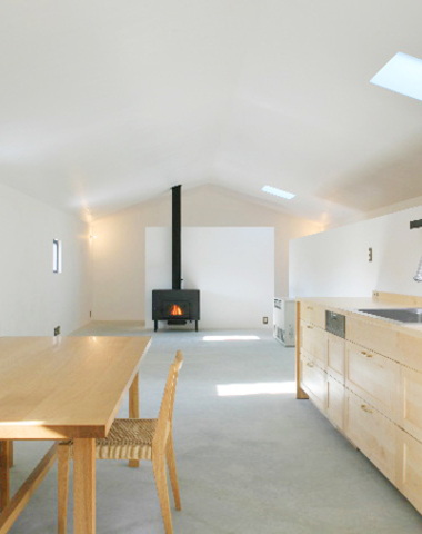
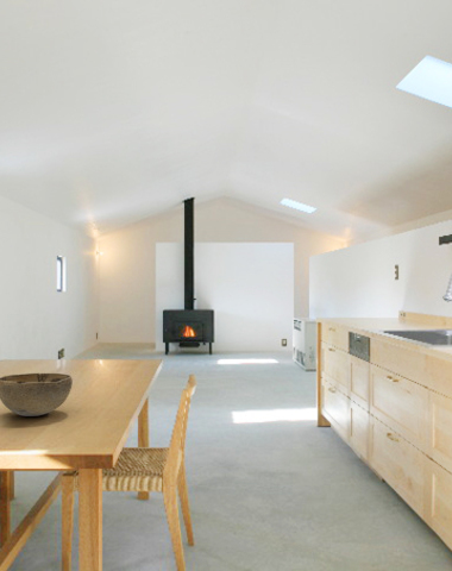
+ decorative bowl [0,372,74,418]
